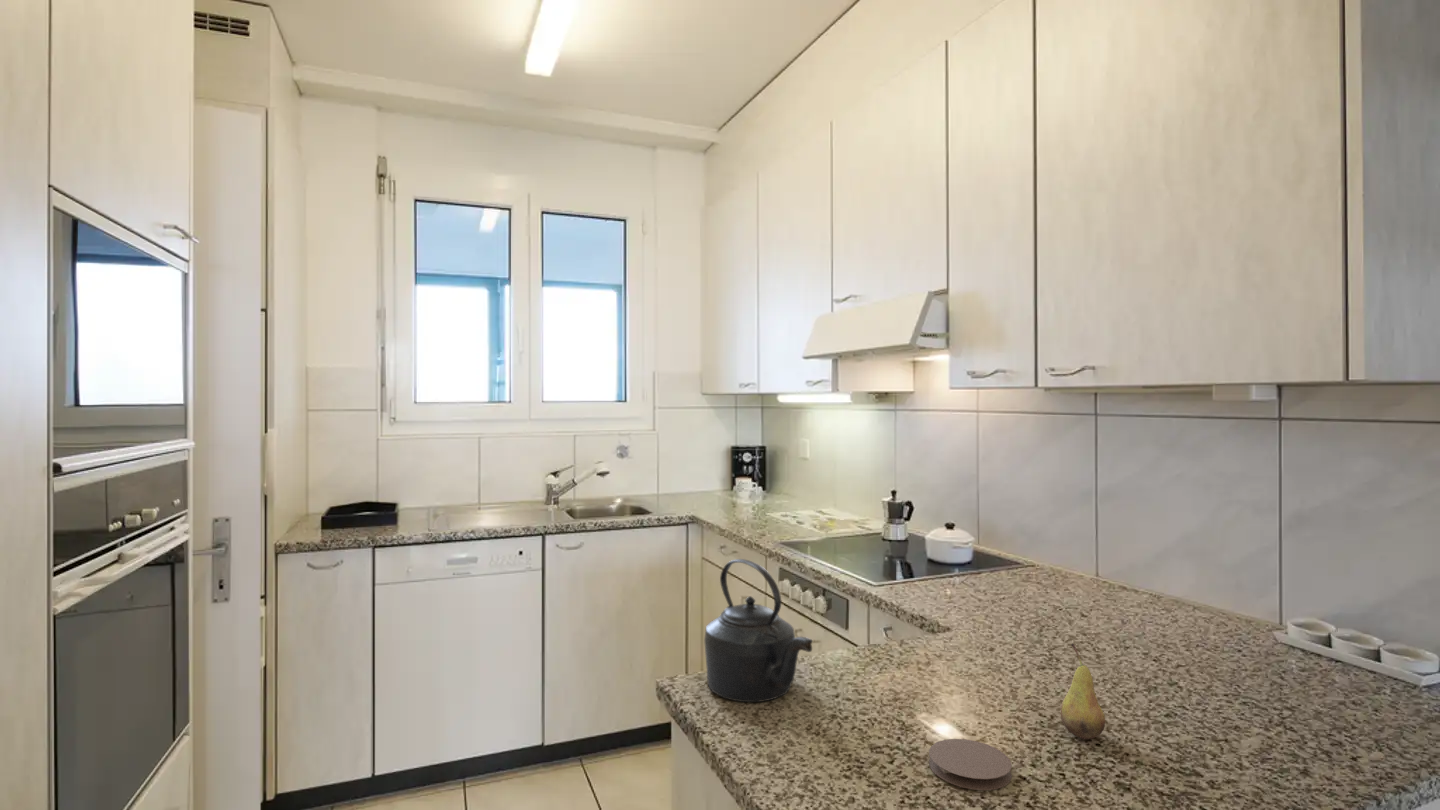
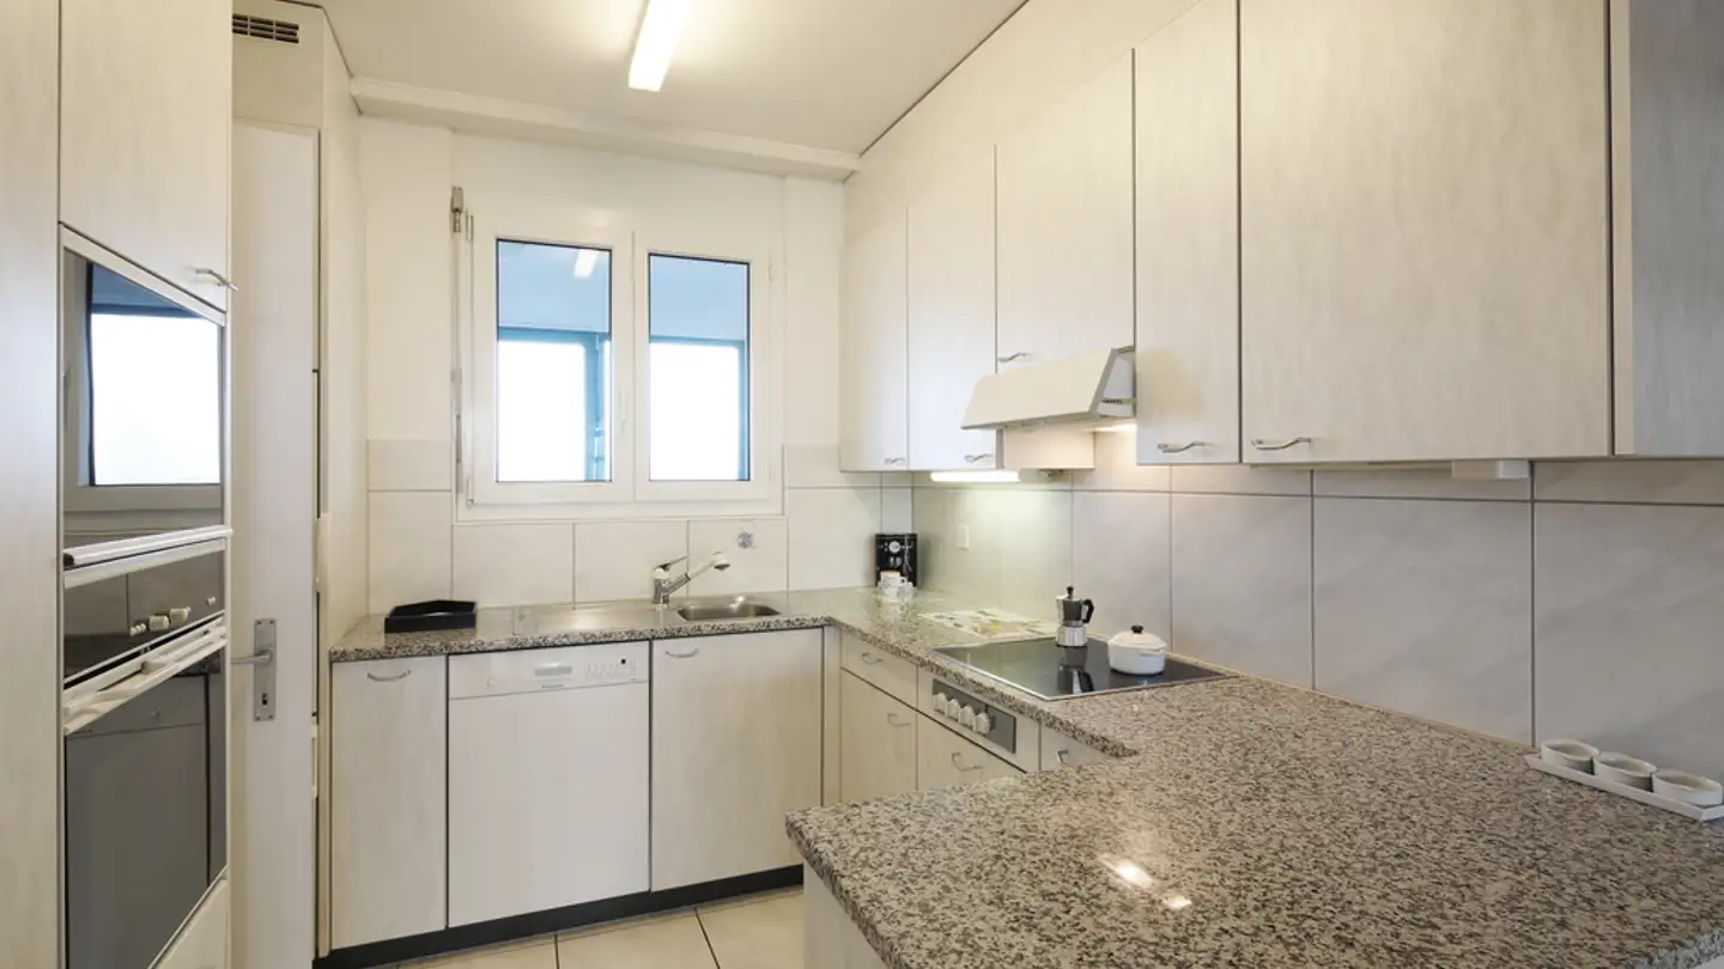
- kettle [703,558,814,703]
- coaster [928,738,1013,791]
- fruit [1059,643,1106,740]
